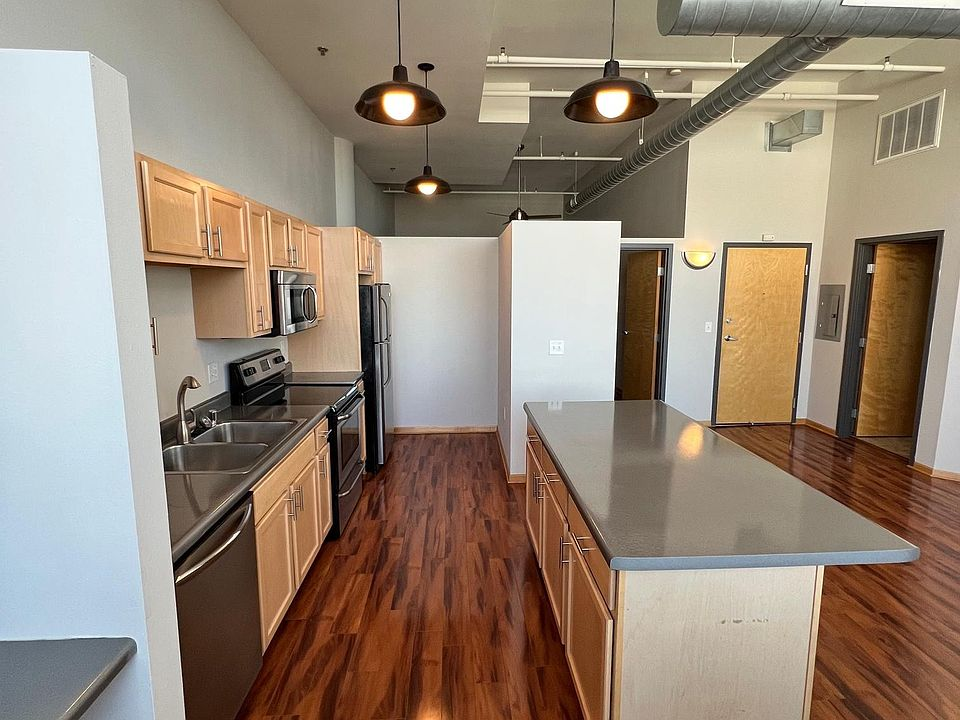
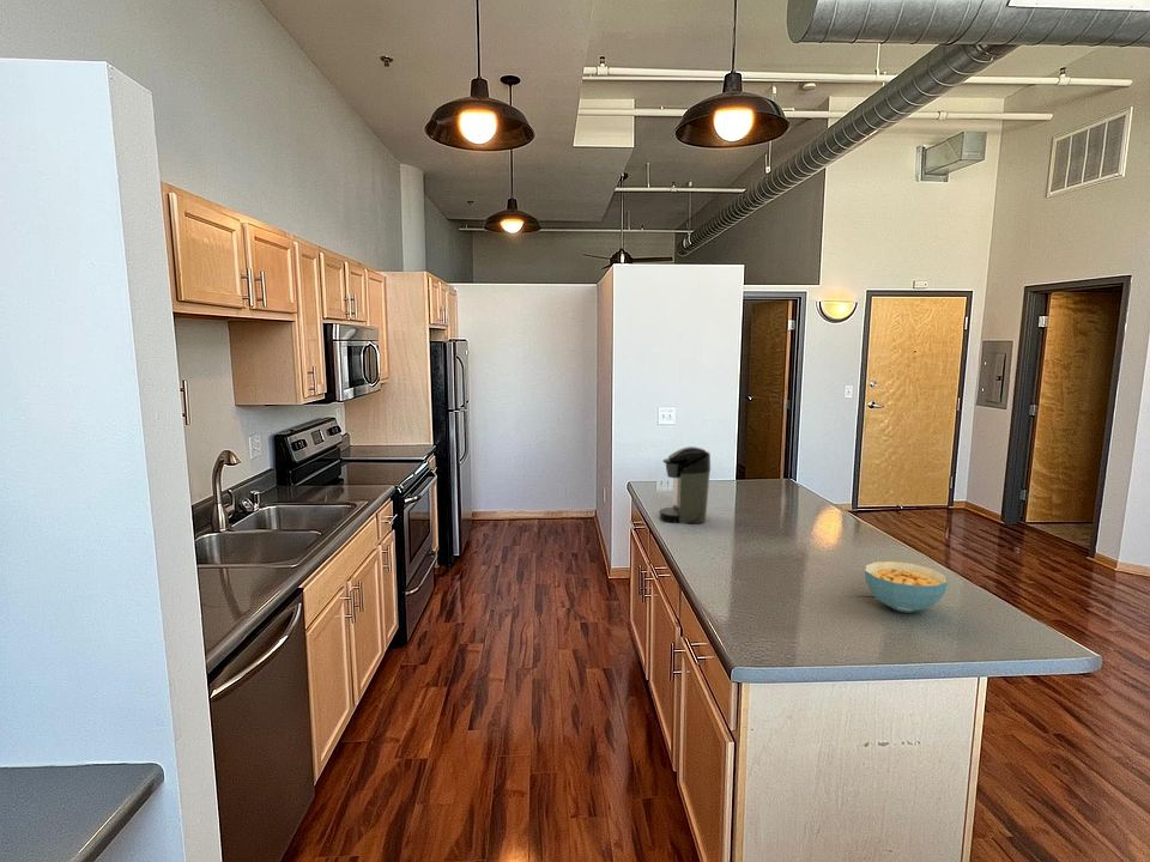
+ coffee maker [658,445,712,526]
+ cereal bowl [864,560,949,614]
